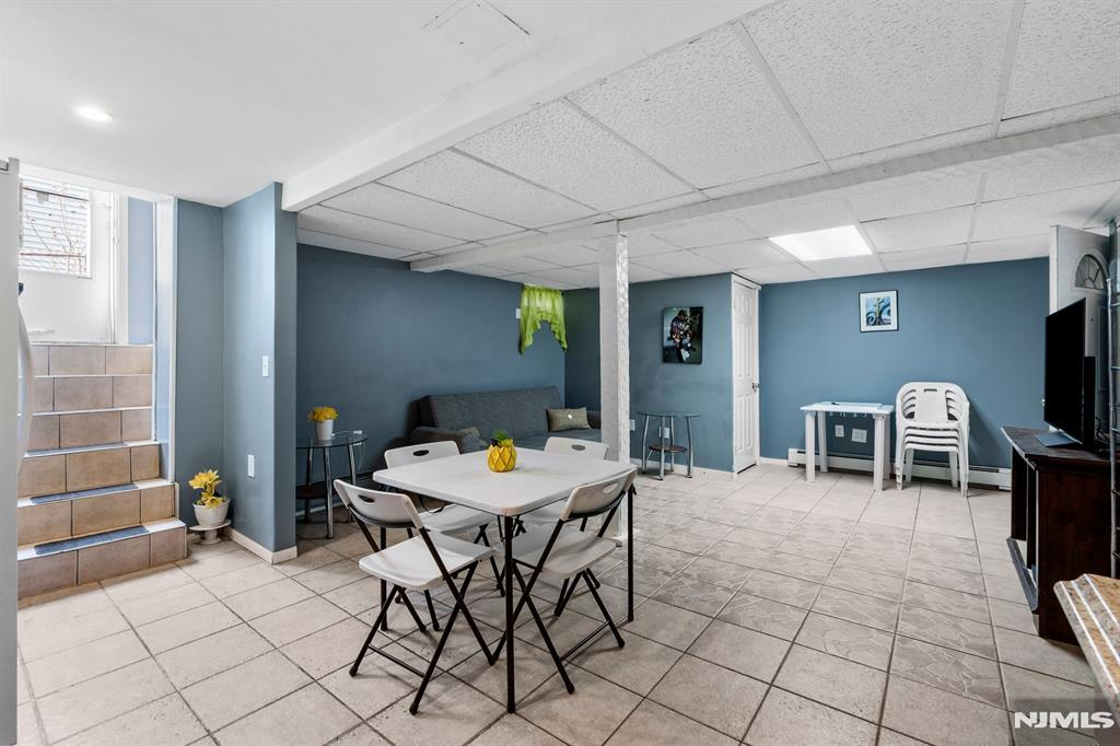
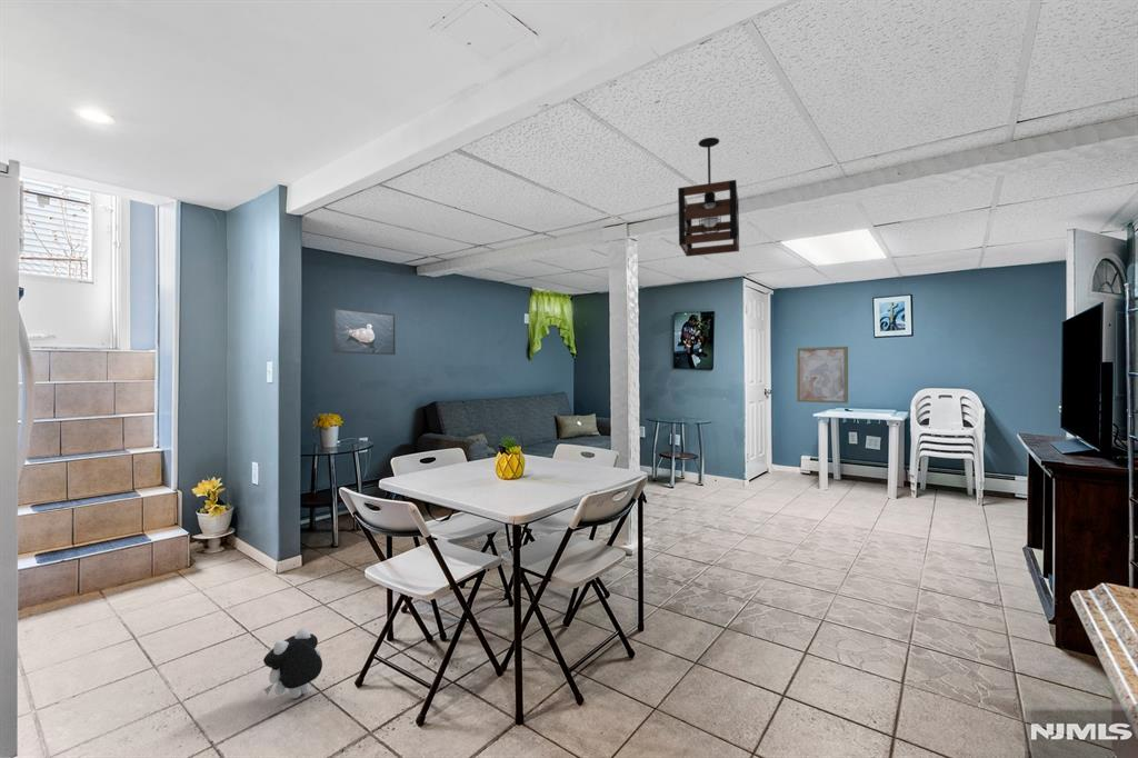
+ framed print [331,307,397,356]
+ wall art [796,346,849,405]
+ pendant light [677,137,740,258]
+ plush toy [262,627,323,699]
